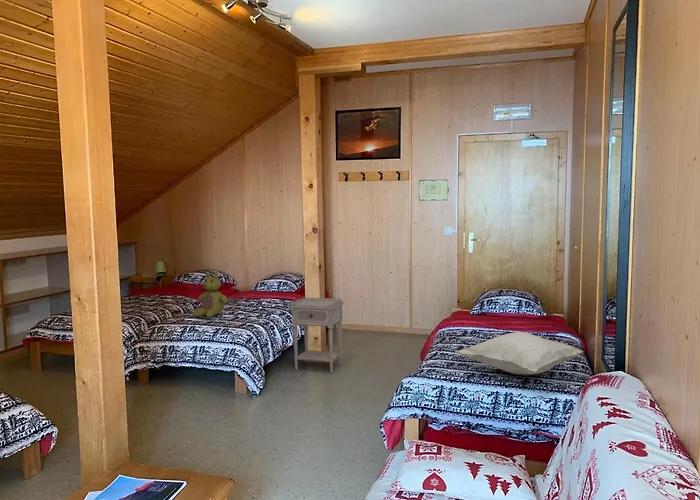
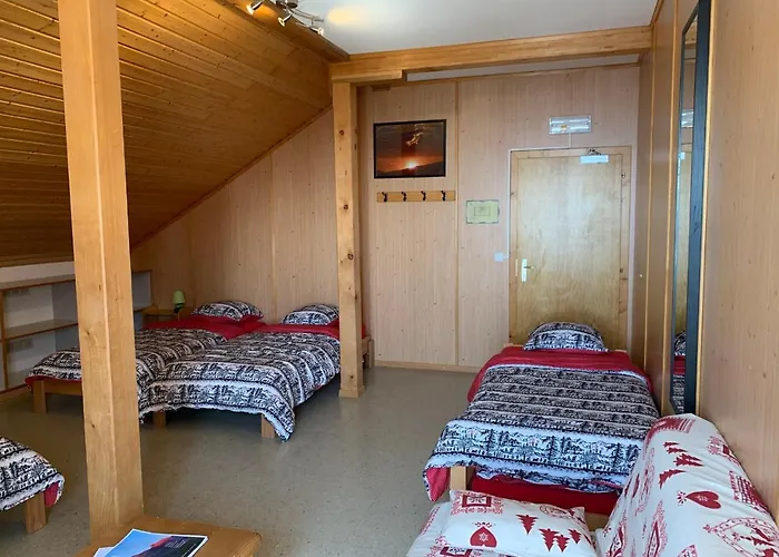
- nightstand [288,297,345,374]
- cushion [454,331,584,376]
- stuffed bear [192,272,229,319]
